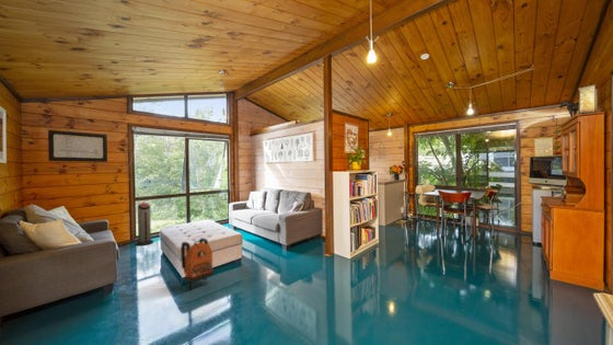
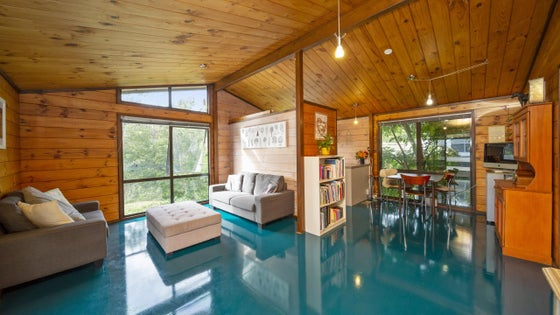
- backpack [180,237,215,289]
- air purifier [135,202,154,246]
- wall art [47,129,108,163]
